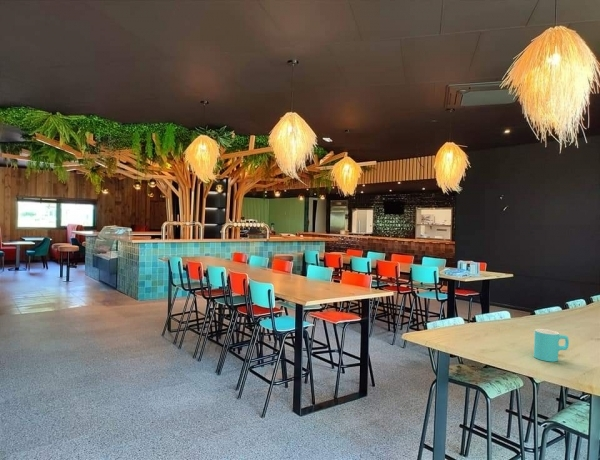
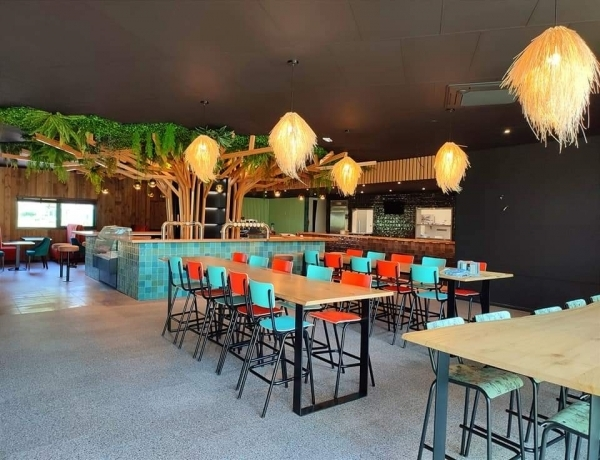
- cup [533,328,570,363]
